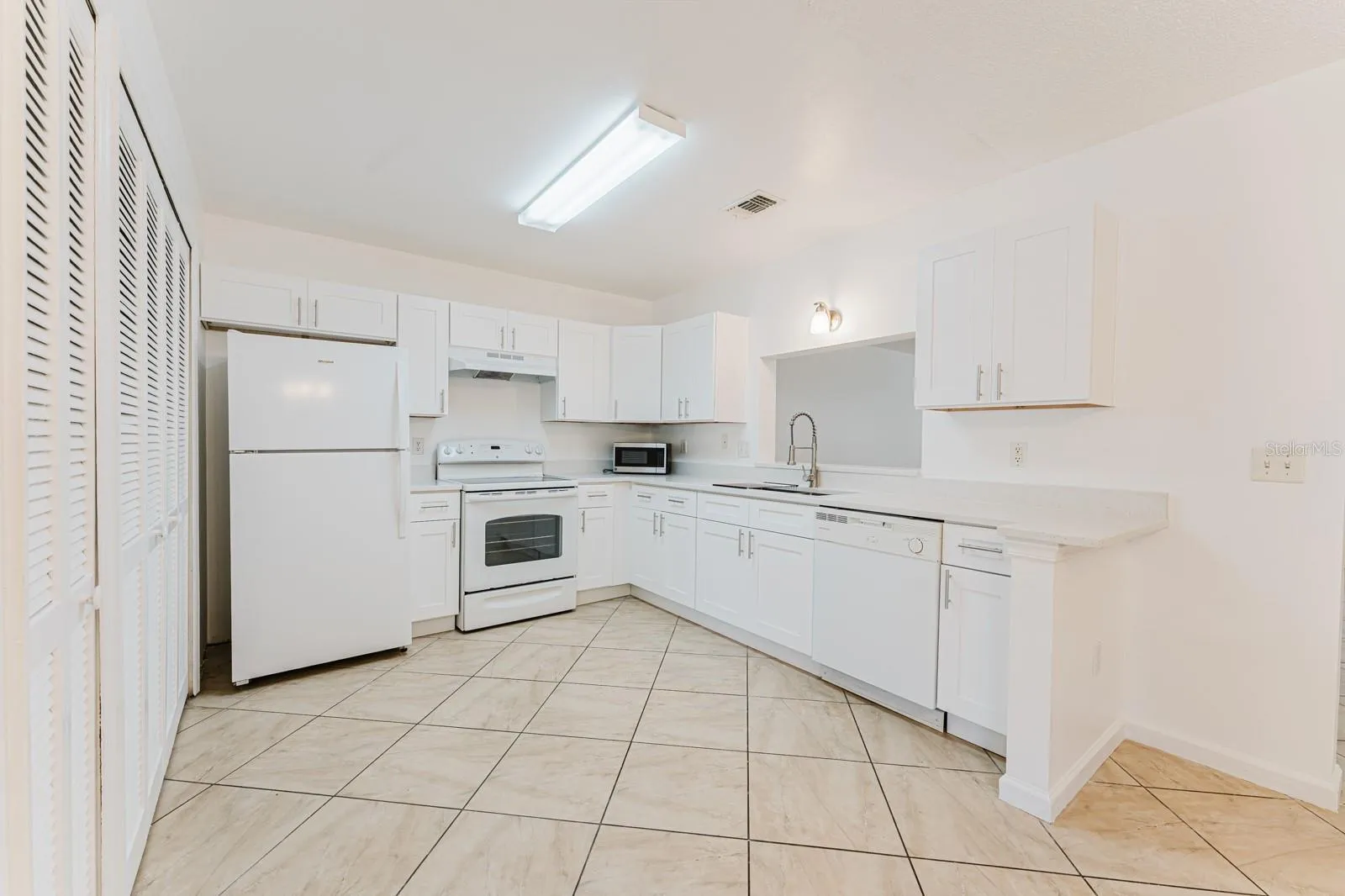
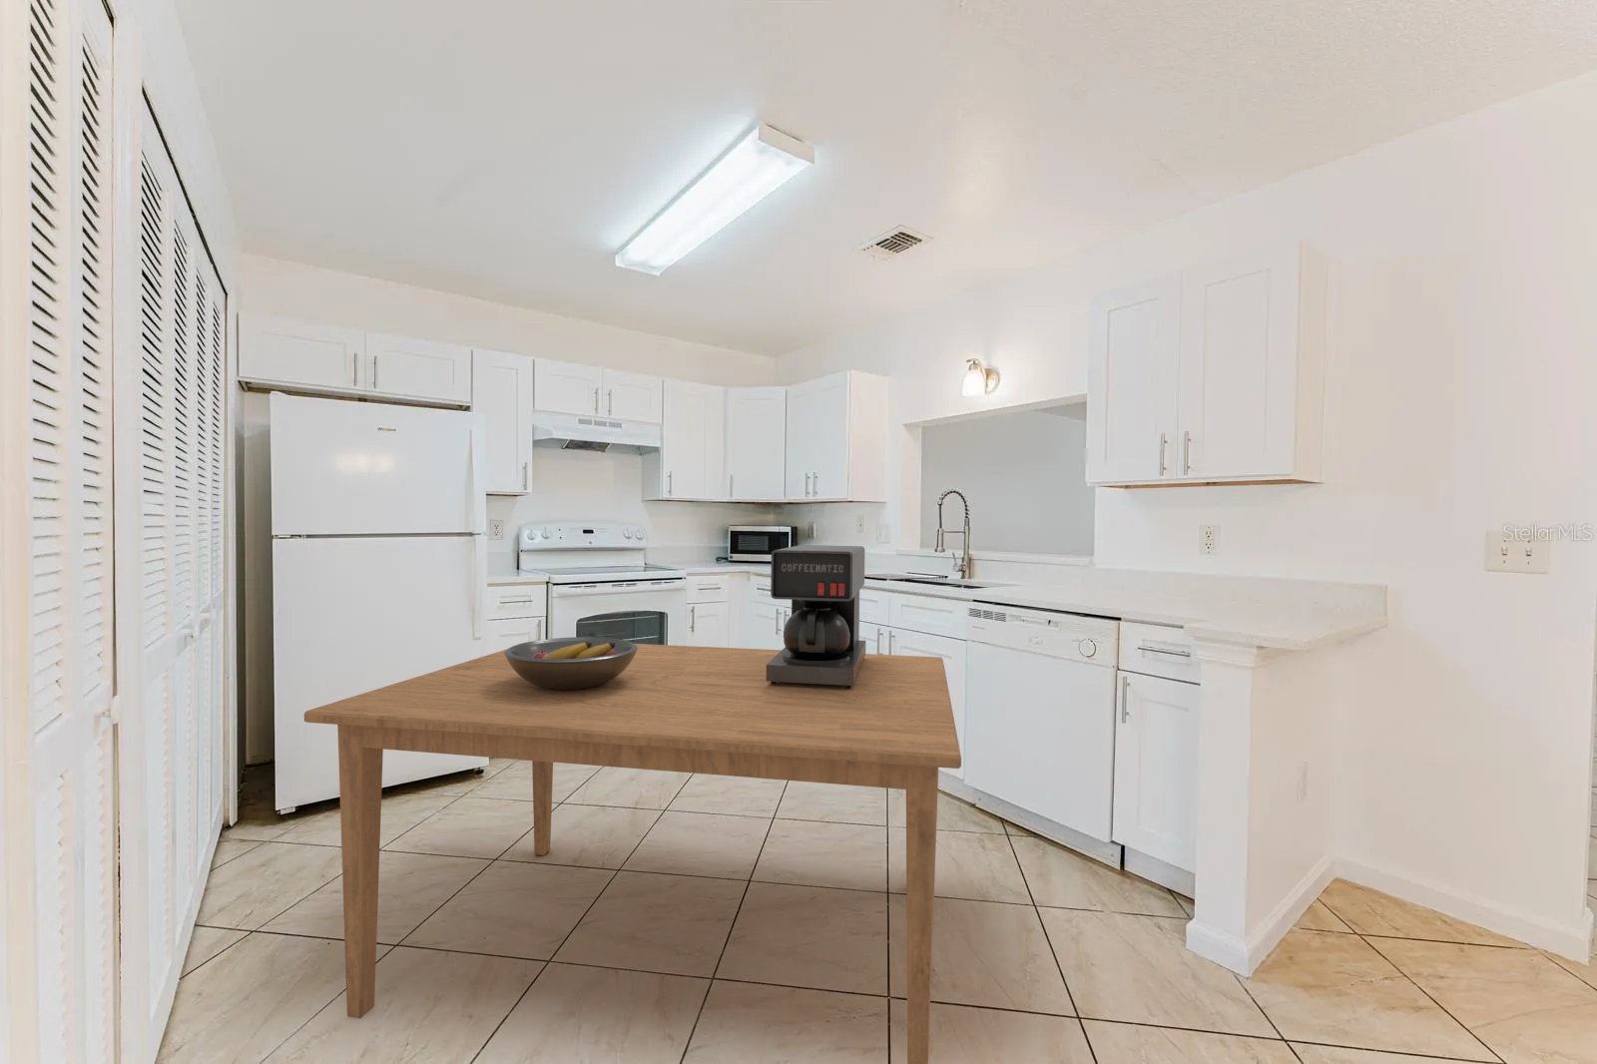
+ dining table [304,639,962,1064]
+ fruit bowl [505,635,638,690]
+ coffee maker [767,544,867,689]
